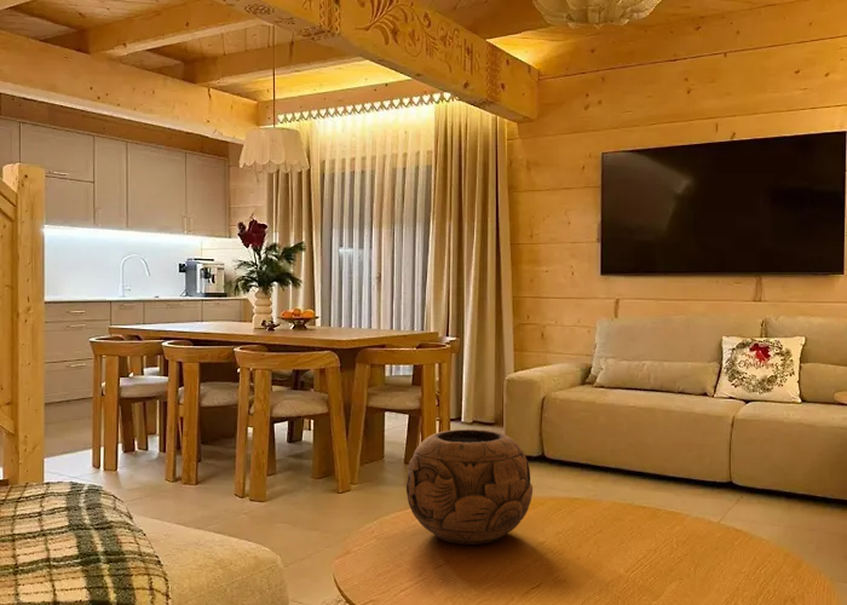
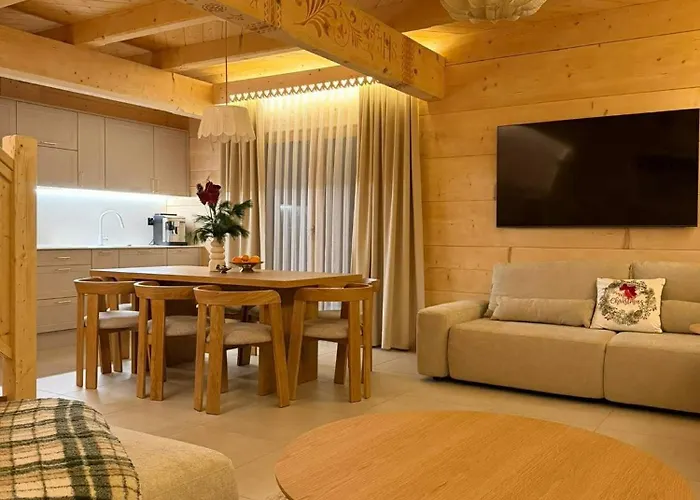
- decorative bowl [405,428,534,546]
